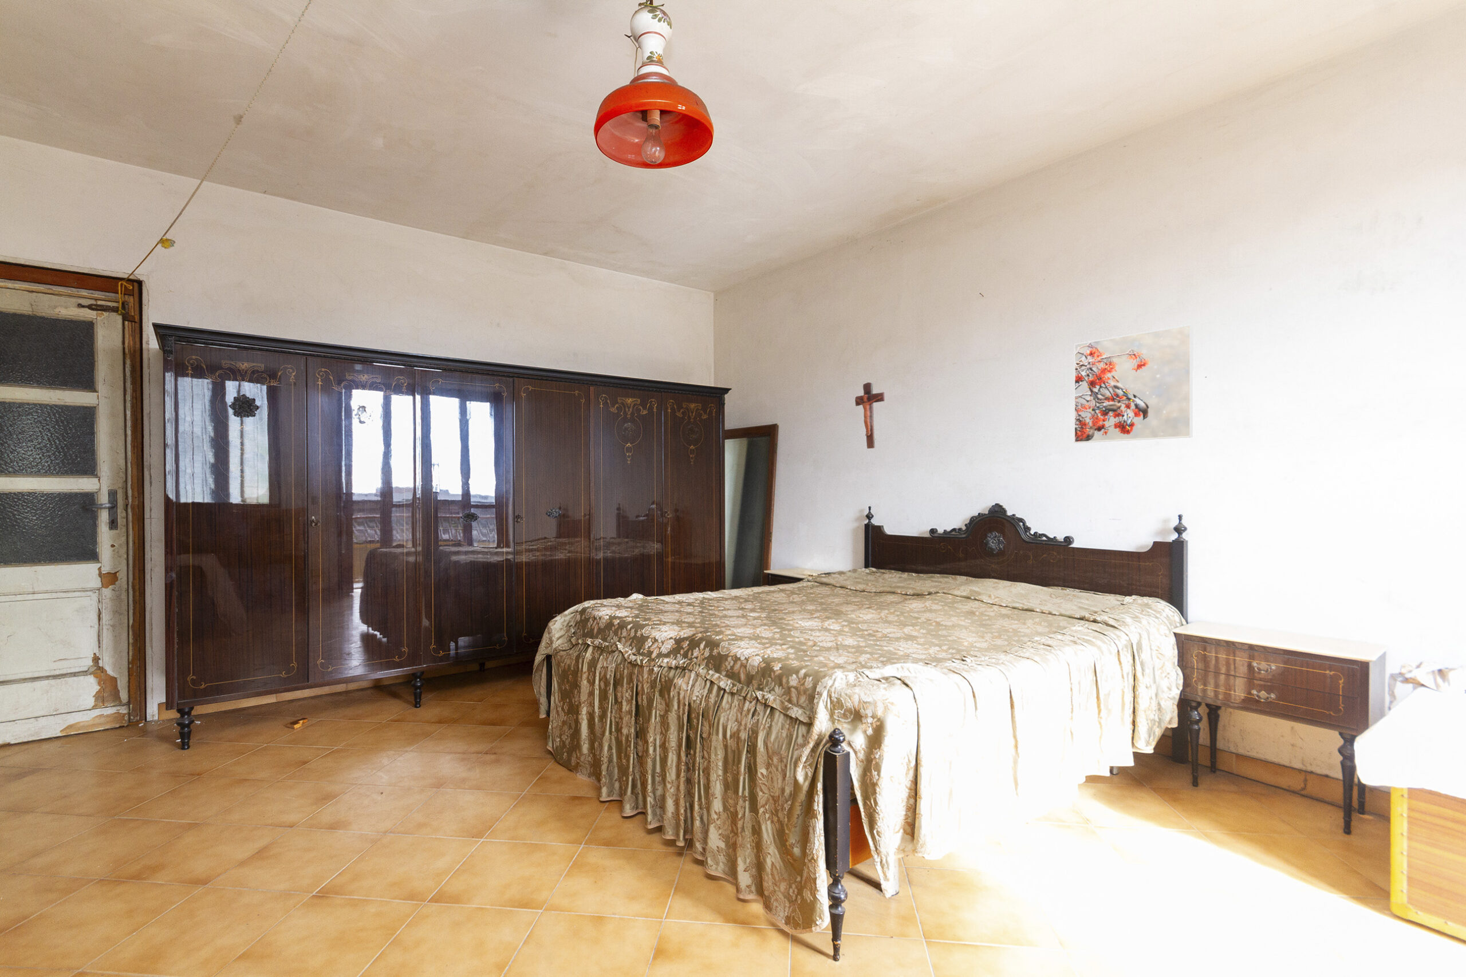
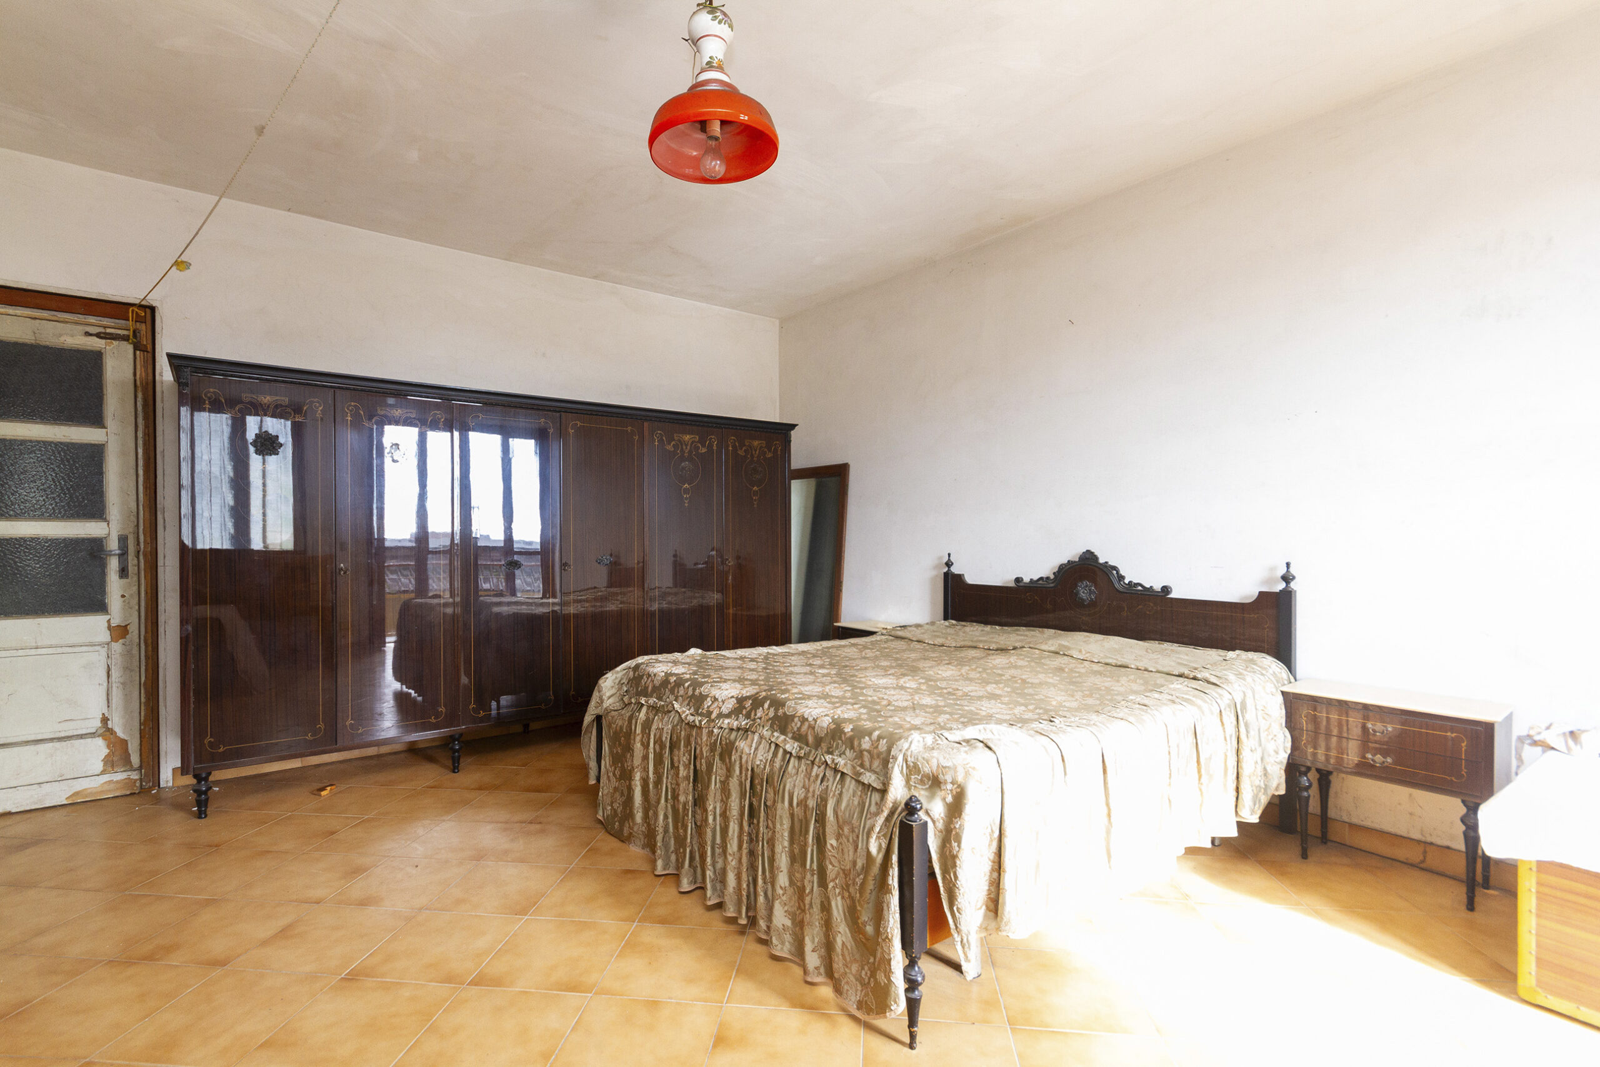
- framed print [1073,324,1194,444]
- crucifix [854,382,886,449]
